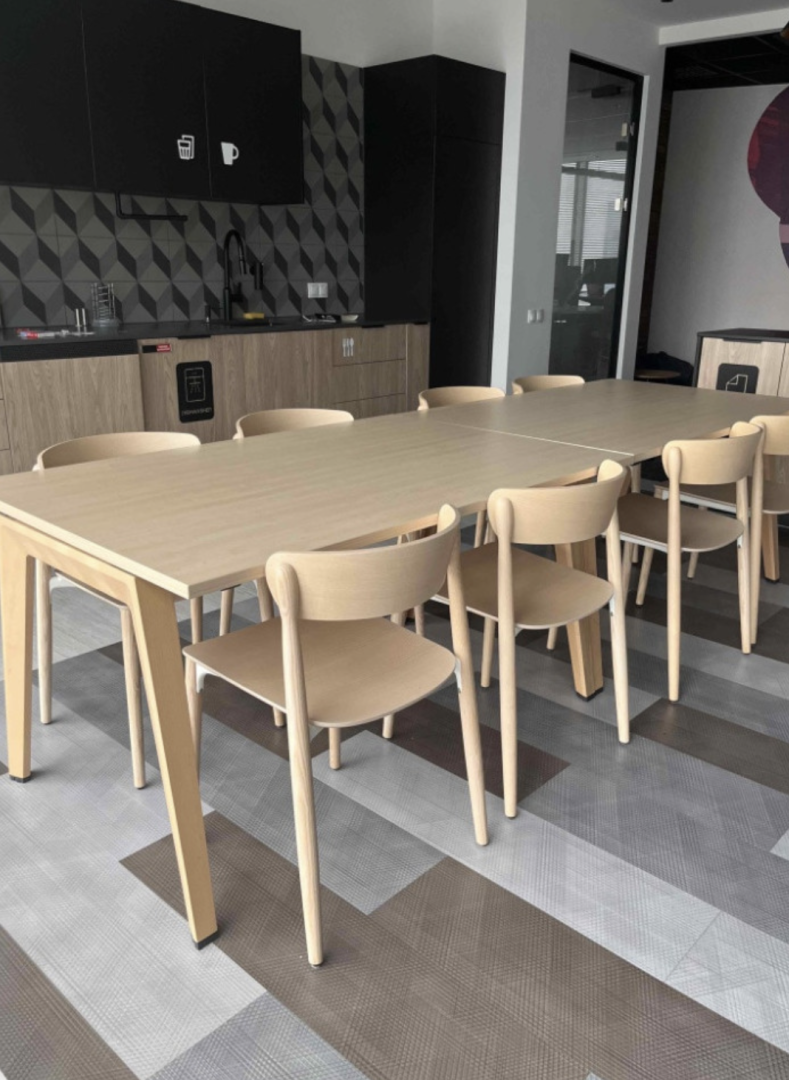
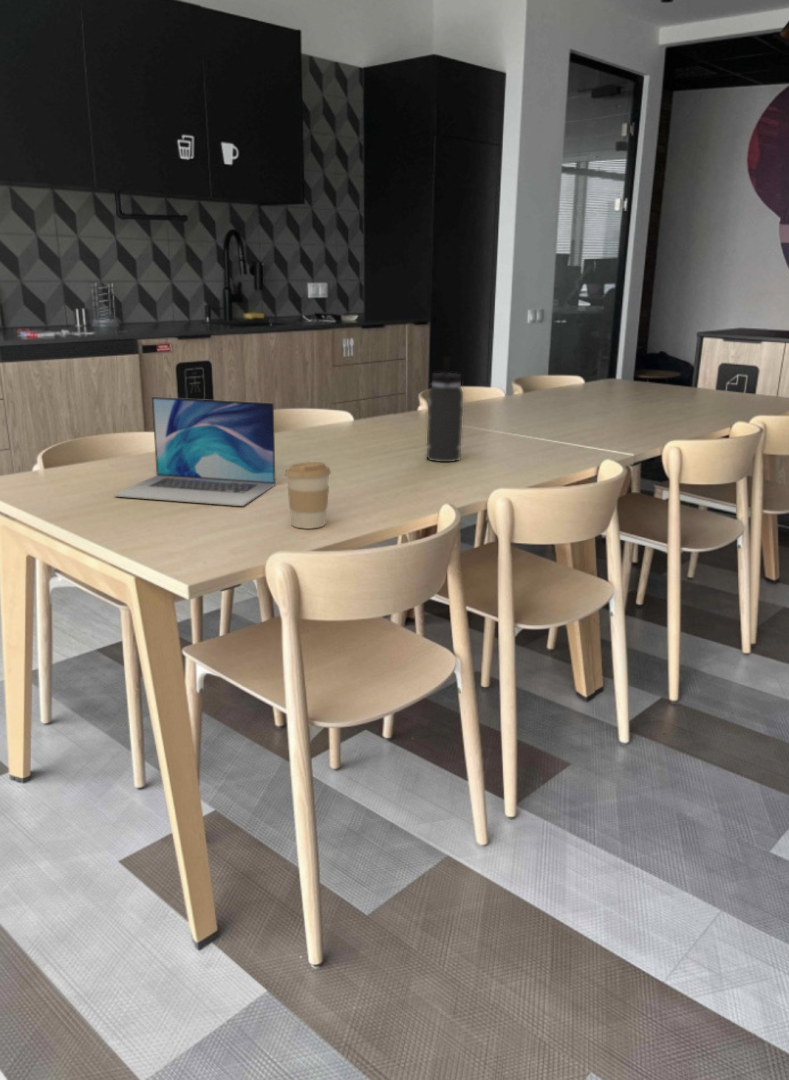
+ laptop [113,396,277,507]
+ thermos bottle [425,356,464,463]
+ coffee cup [284,461,332,529]
